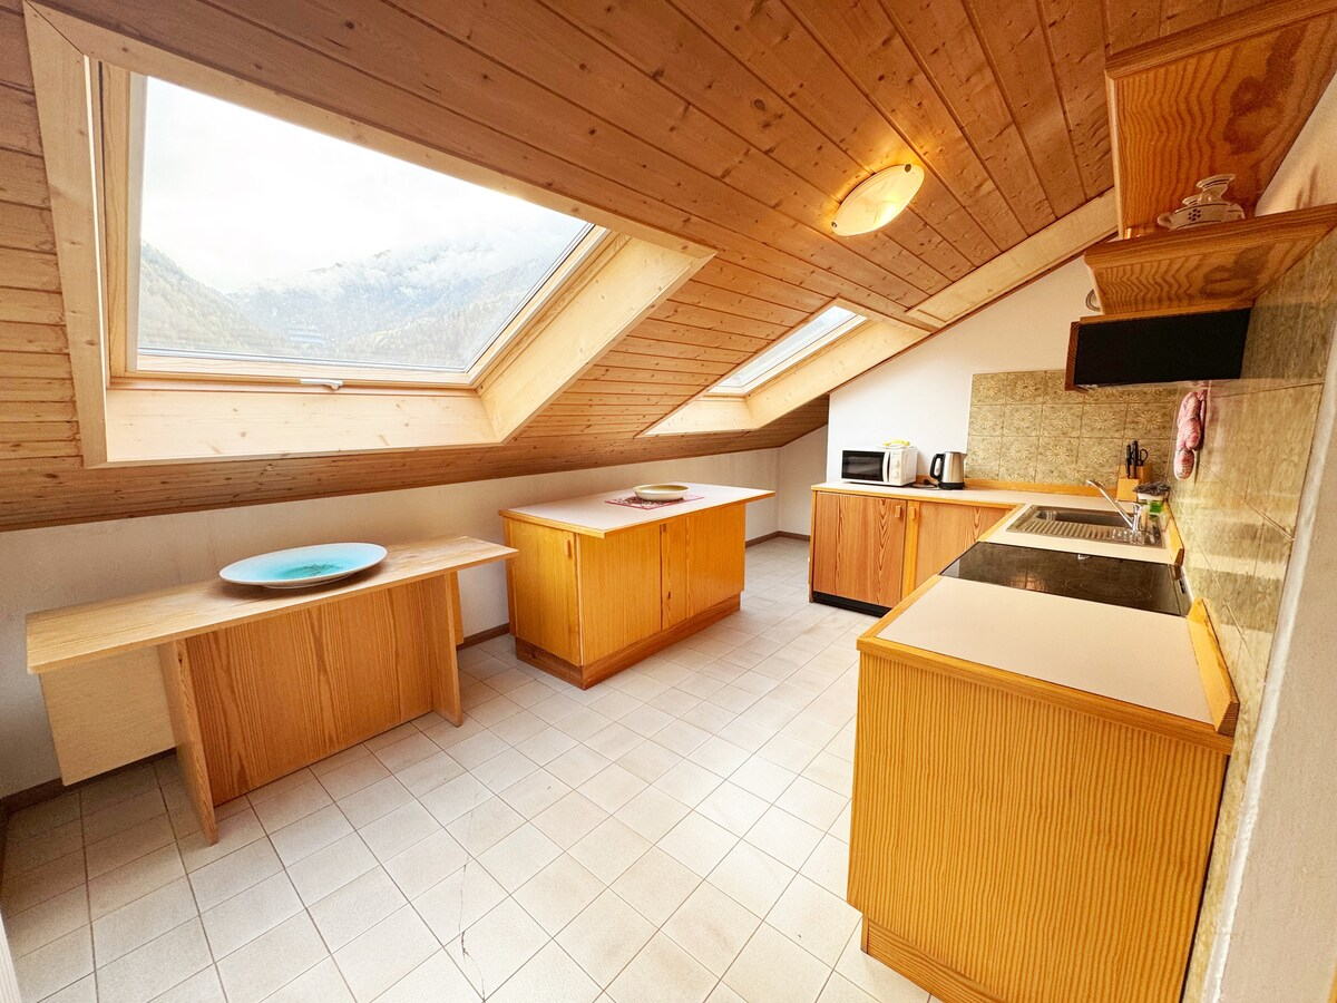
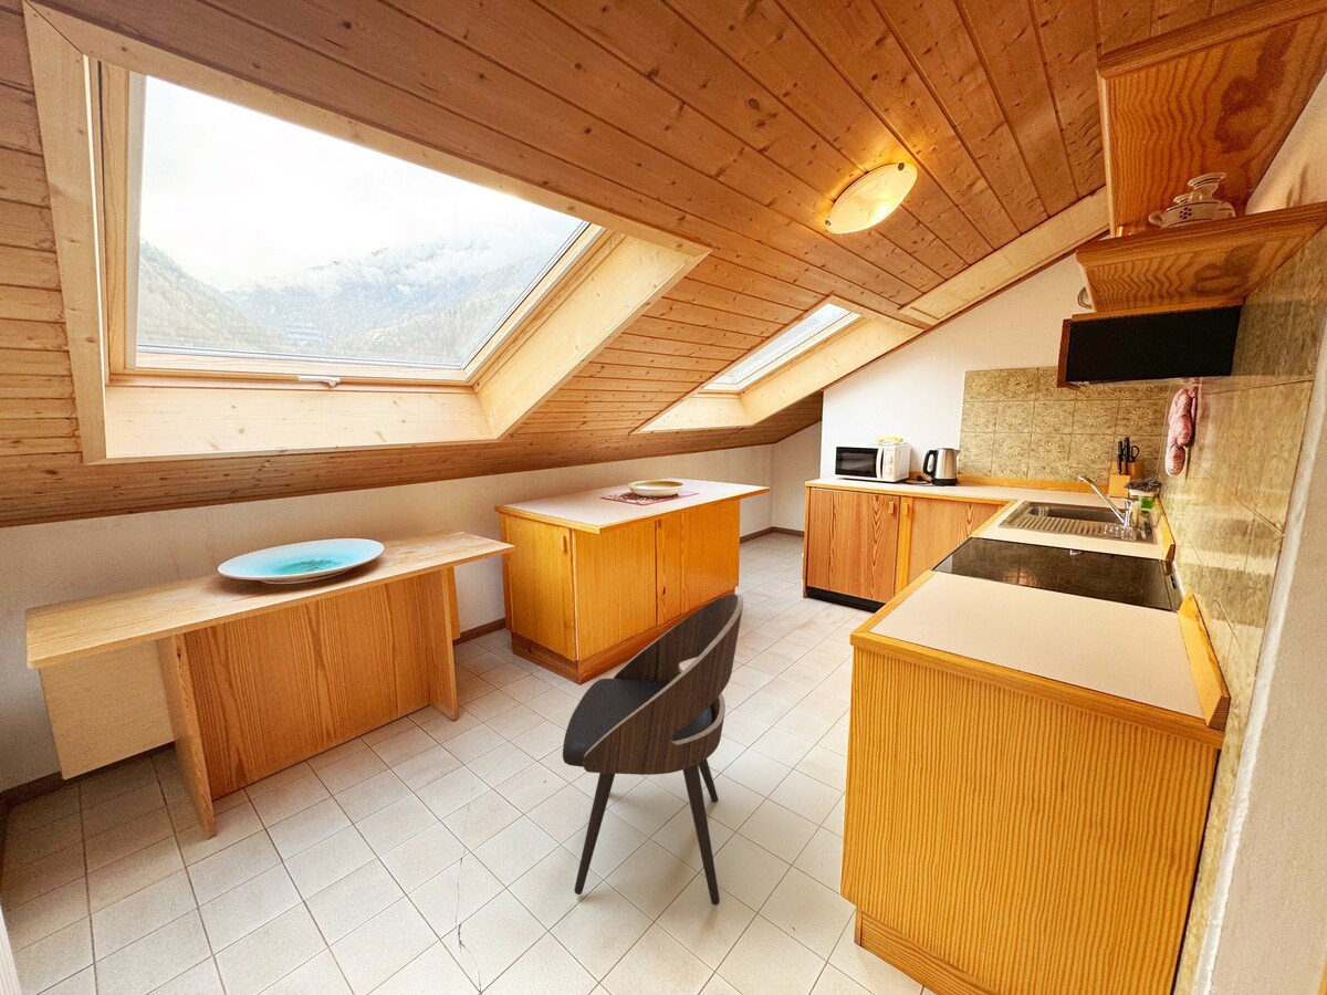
+ dining chair [562,593,744,907]
